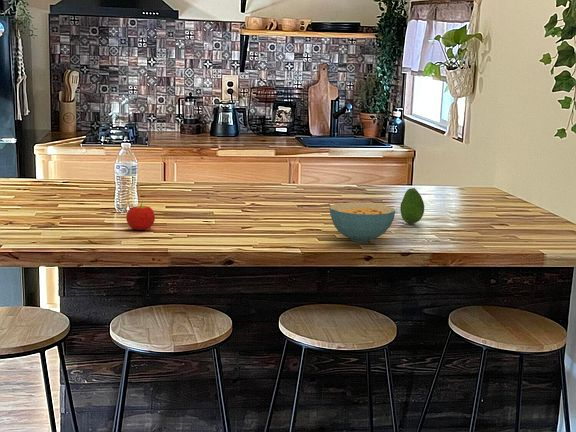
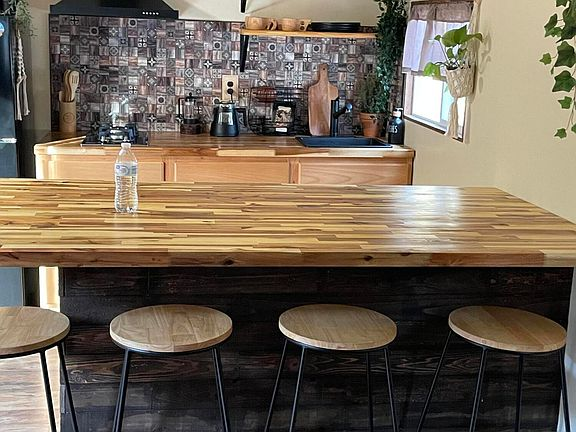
- fruit [399,187,425,225]
- fruit [125,202,156,231]
- cereal bowl [329,201,396,243]
